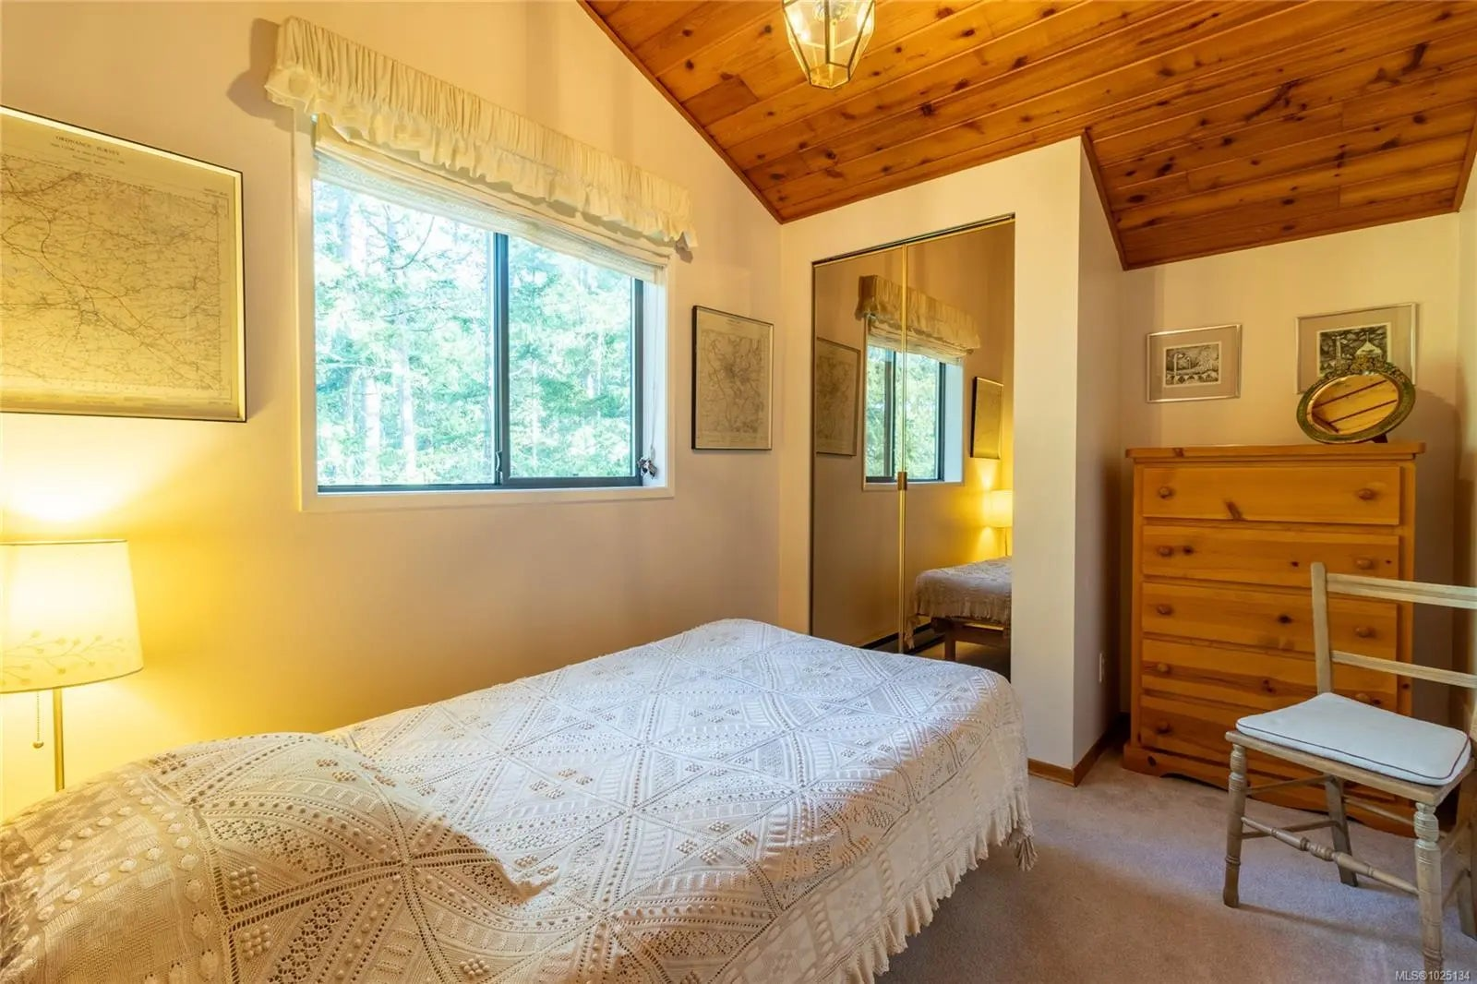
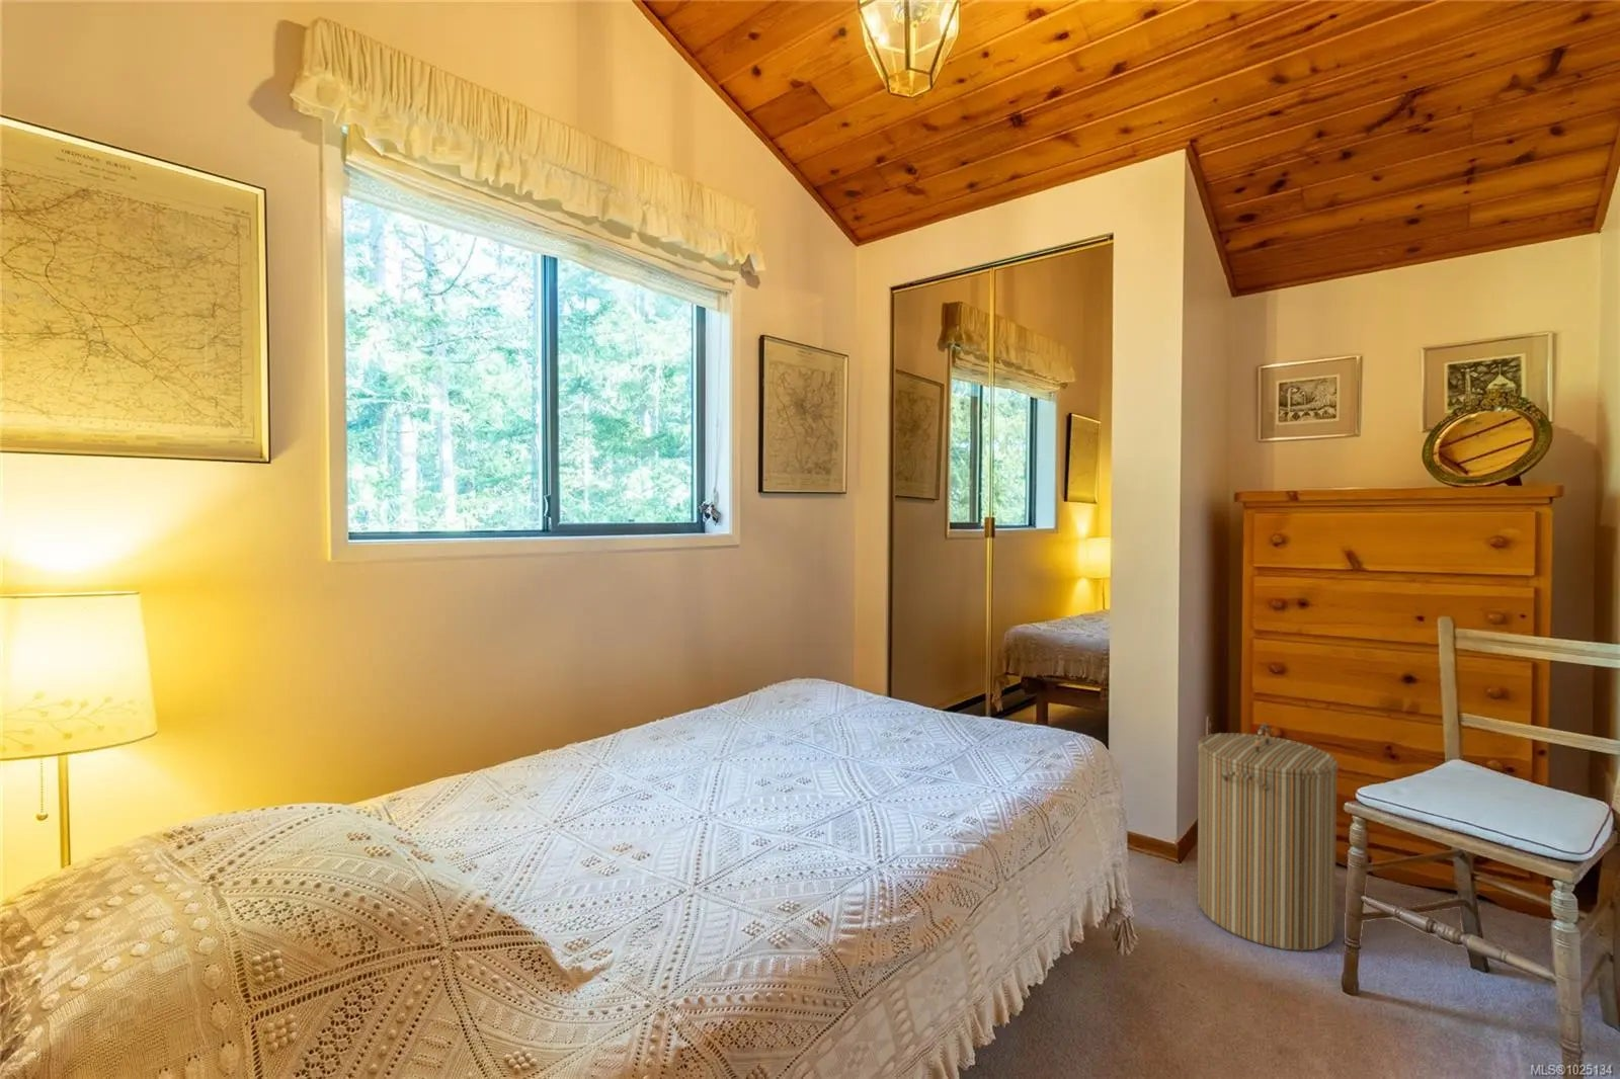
+ laundry hamper [1197,721,1338,951]
